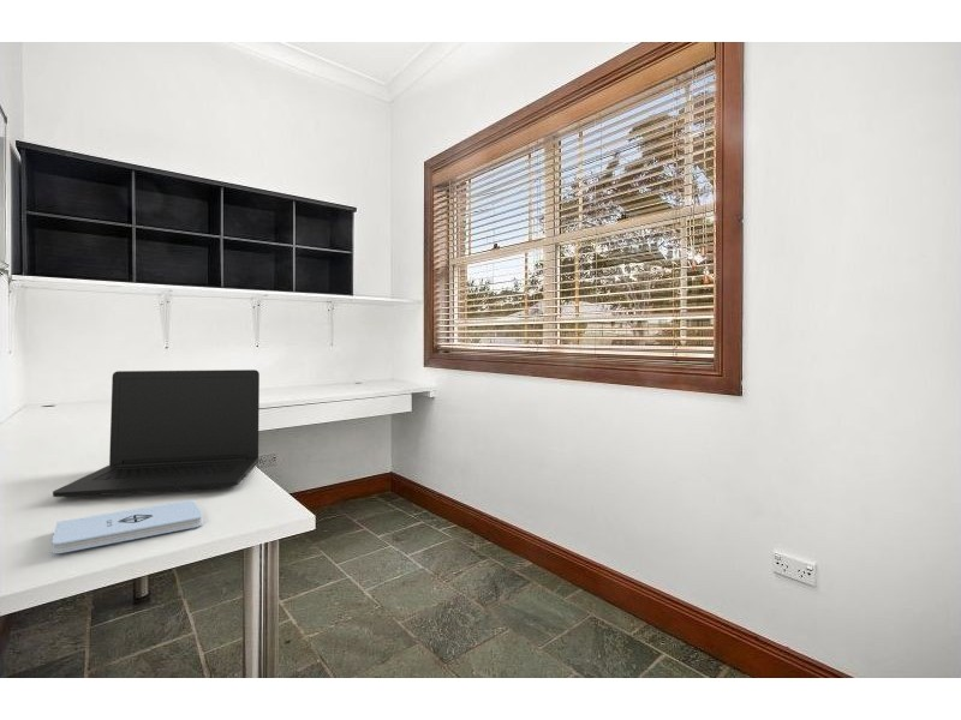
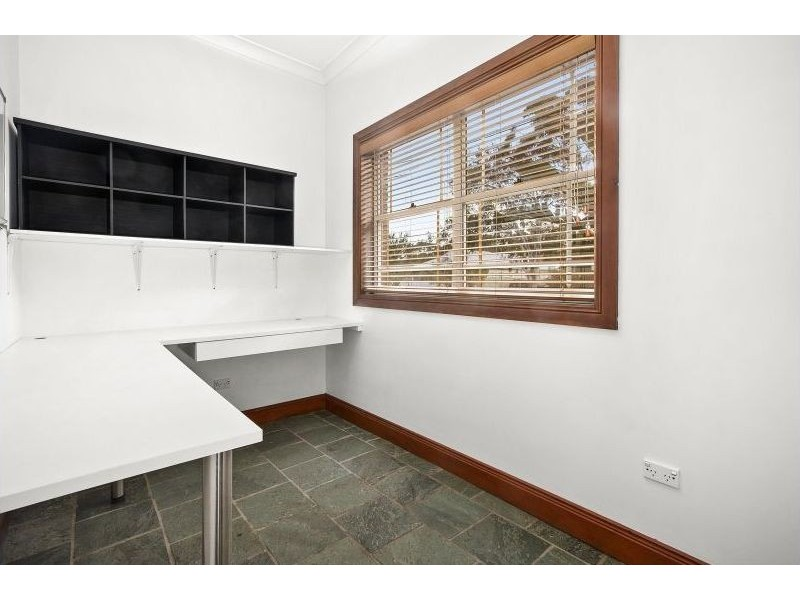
- notepad [52,499,203,554]
- laptop [52,368,261,498]
